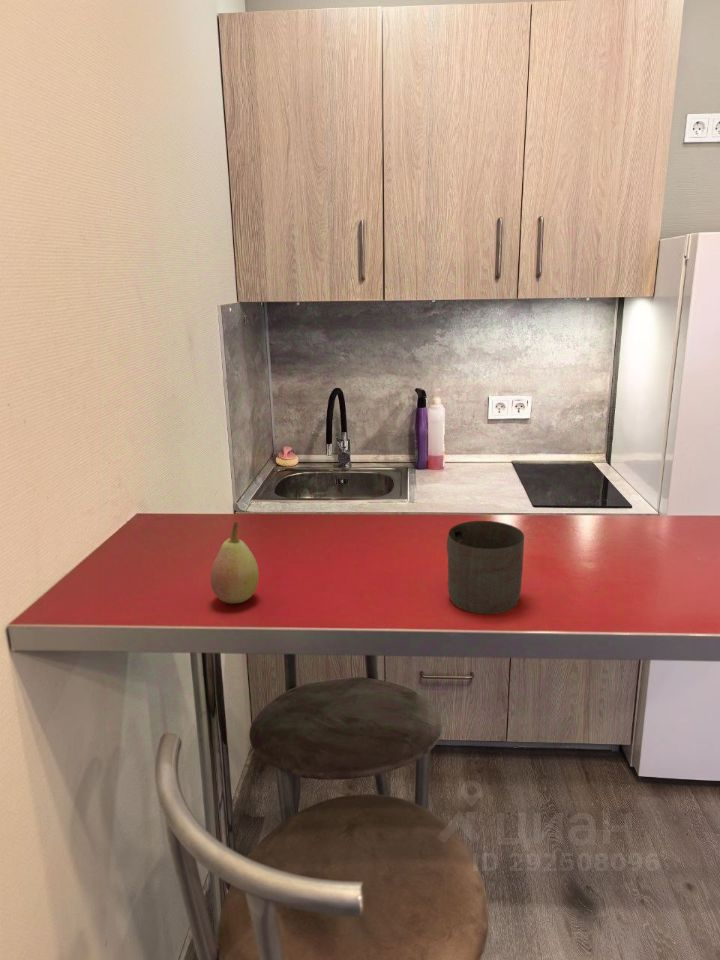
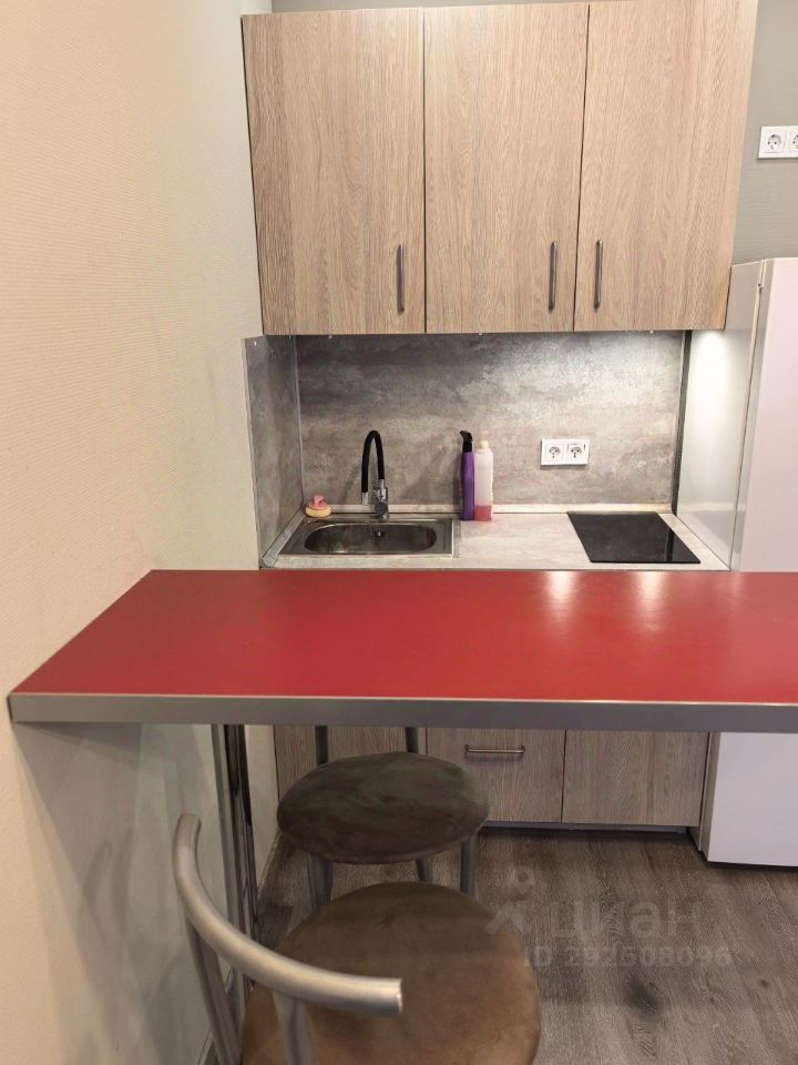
- fruit [209,521,259,605]
- mug [446,520,525,615]
